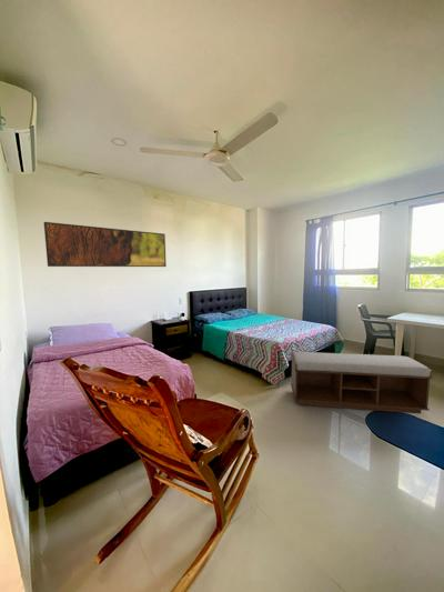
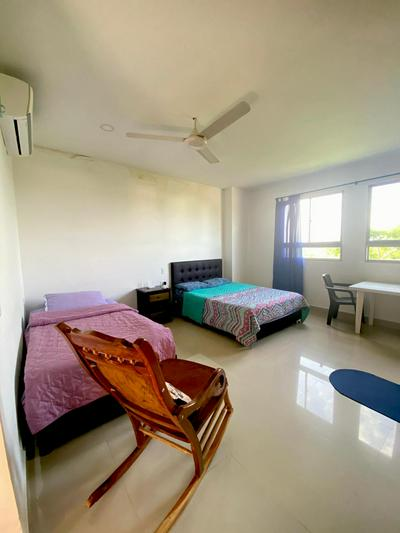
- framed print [43,221,168,268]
- bench [290,351,433,414]
